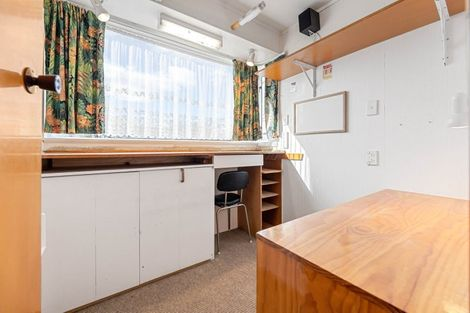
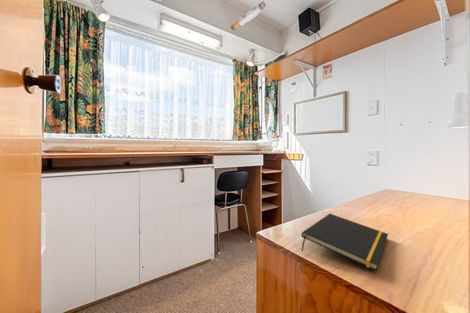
+ notepad [300,213,389,272]
